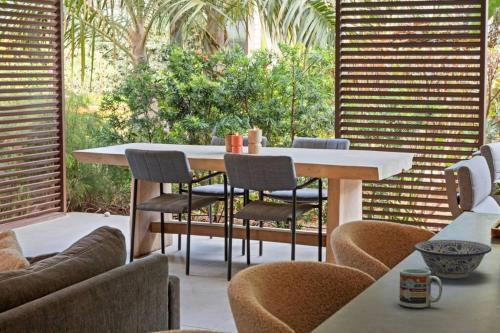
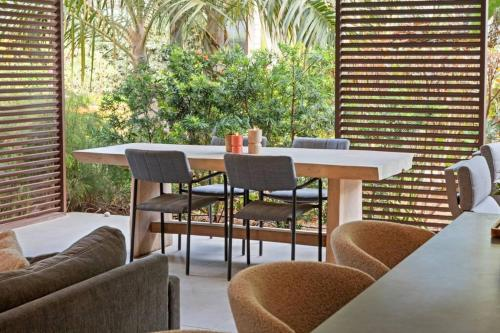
- cup [399,267,443,309]
- bowl [413,239,492,279]
